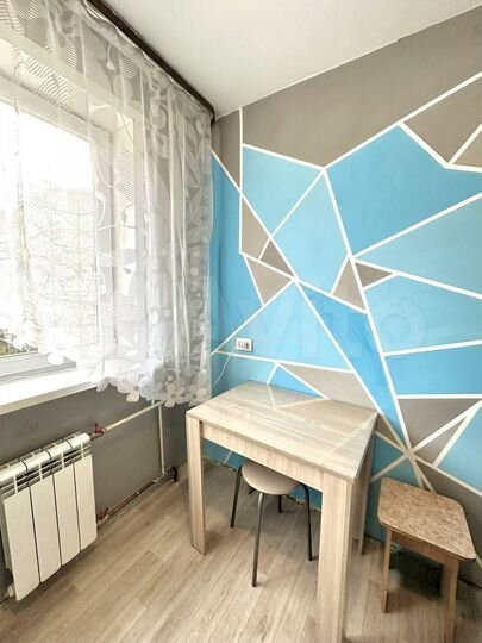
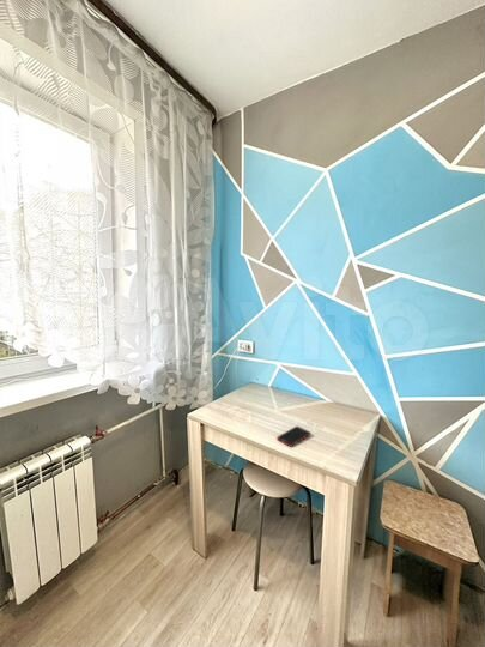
+ cell phone [275,425,311,448]
